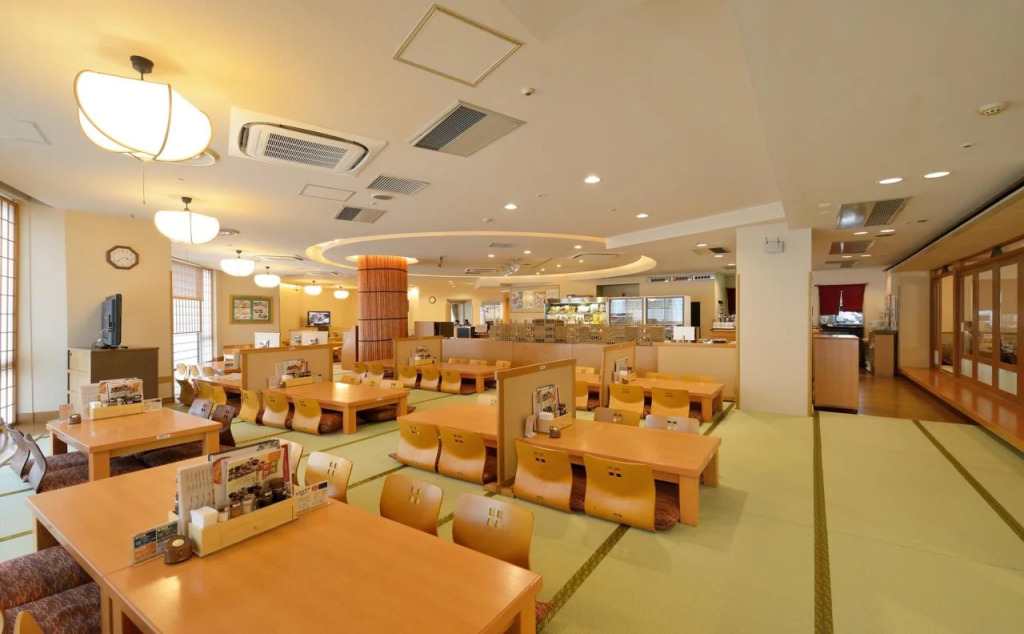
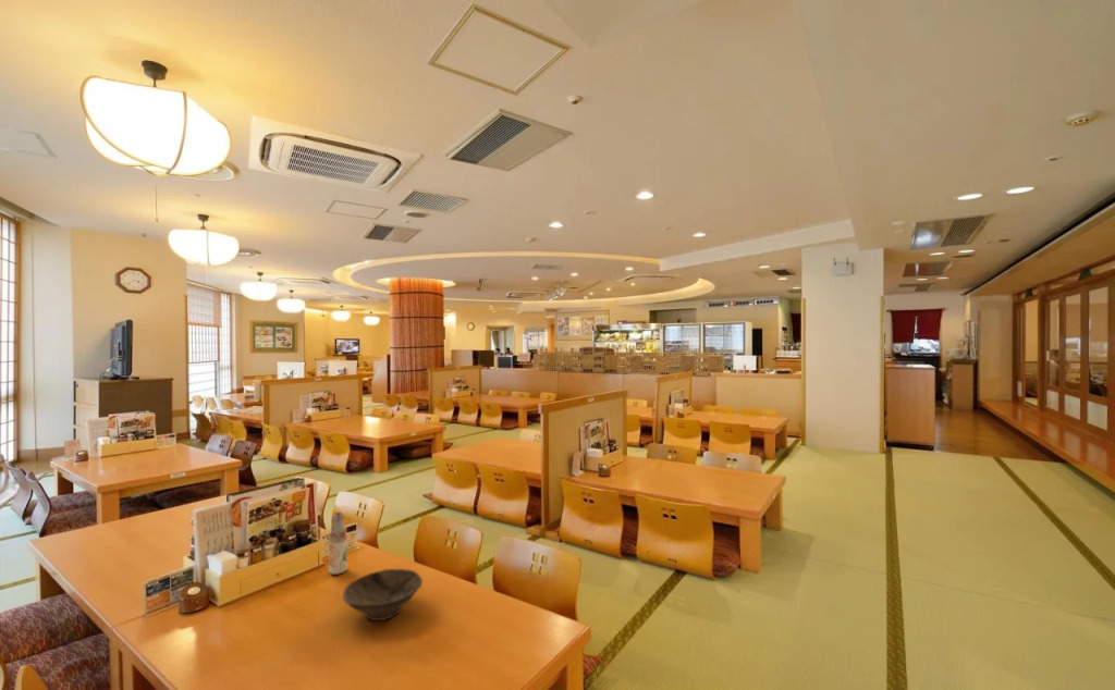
+ bowl [342,568,424,621]
+ bottle [328,512,348,576]
